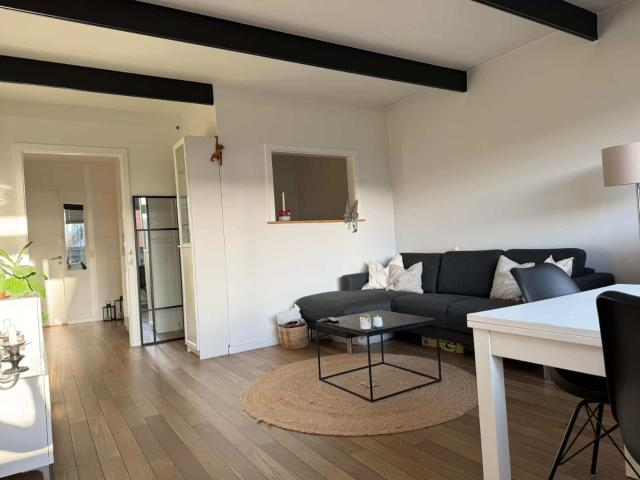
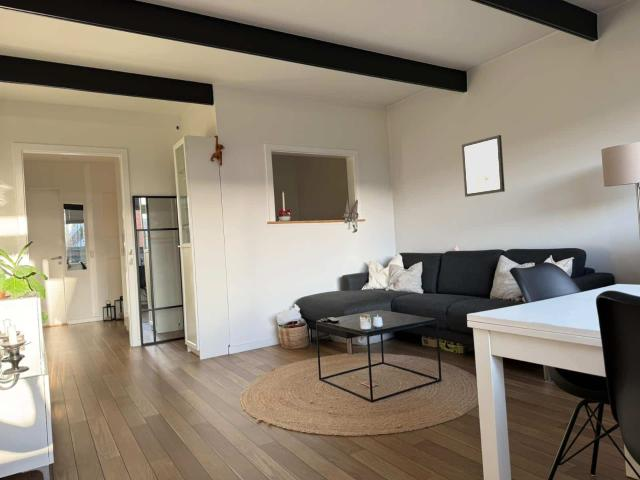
+ wall art [461,134,506,198]
